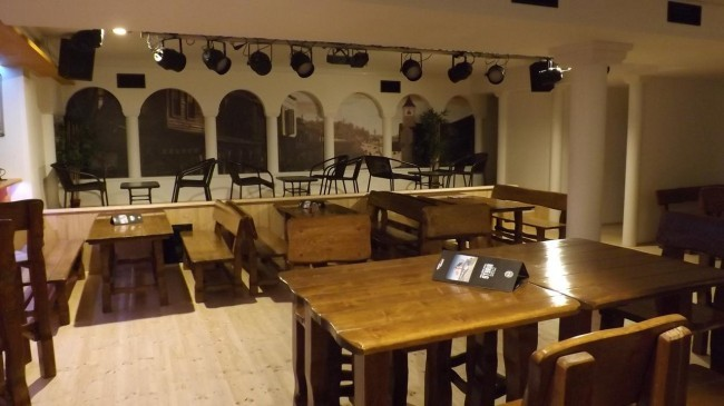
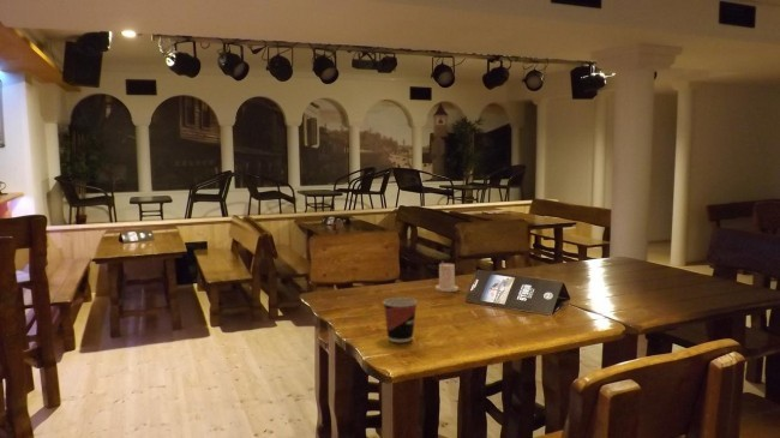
+ candle [434,260,460,293]
+ cup [382,296,419,343]
